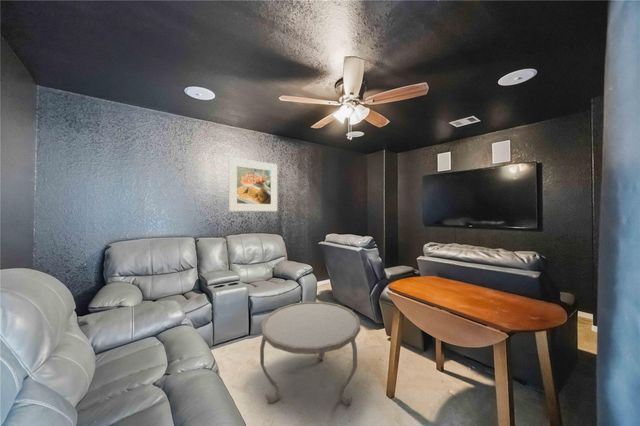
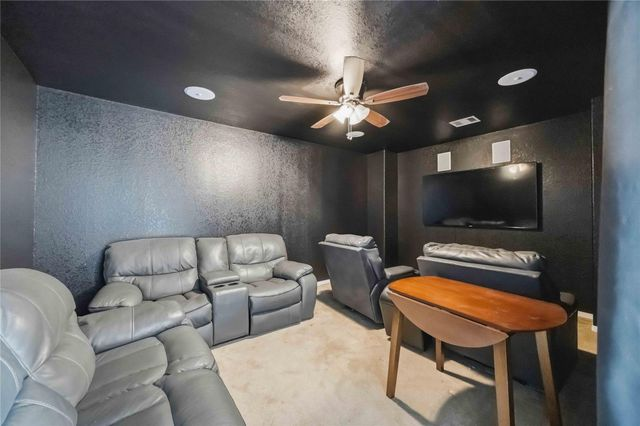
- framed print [228,157,278,212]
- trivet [259,301,361,406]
